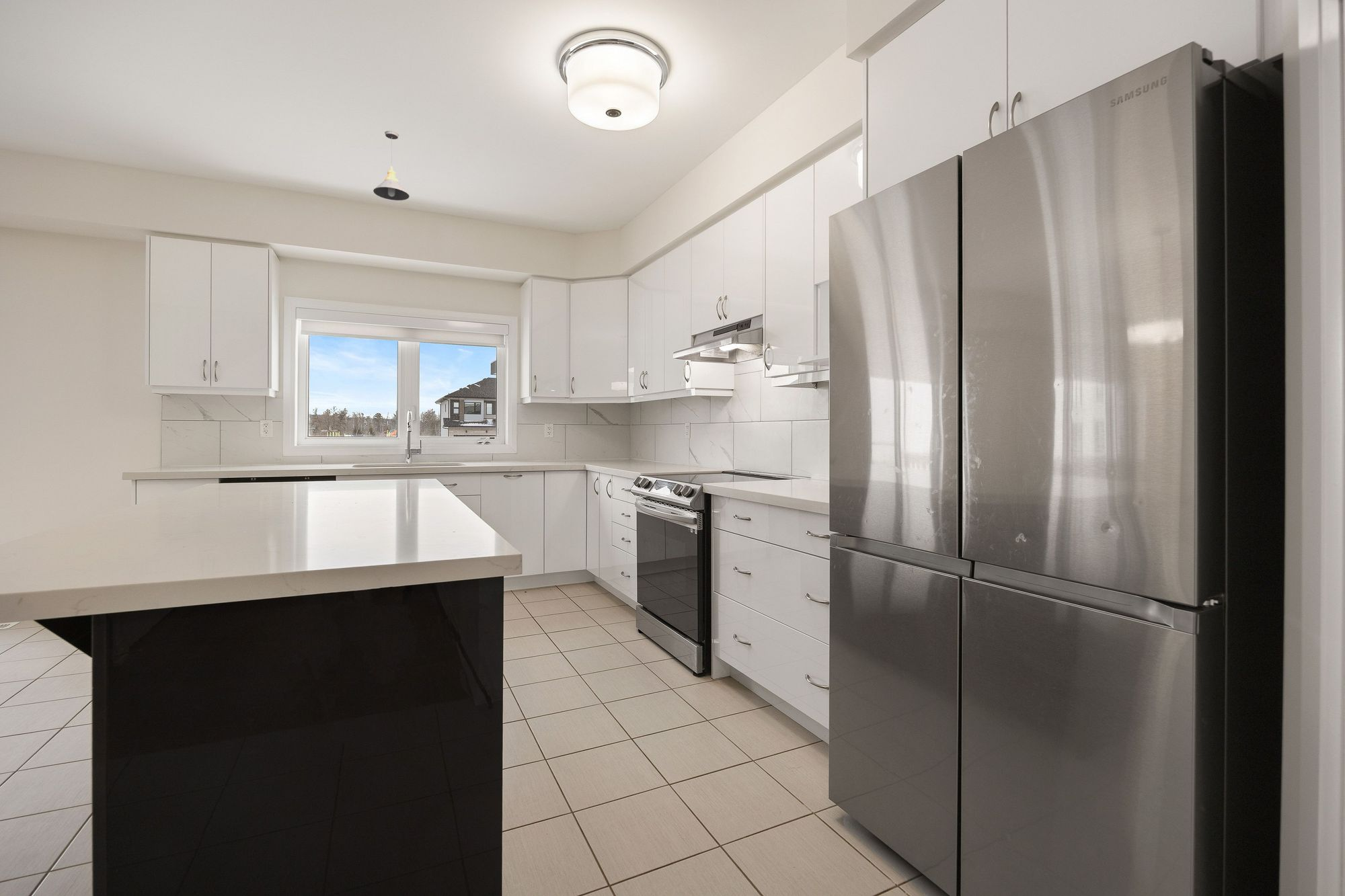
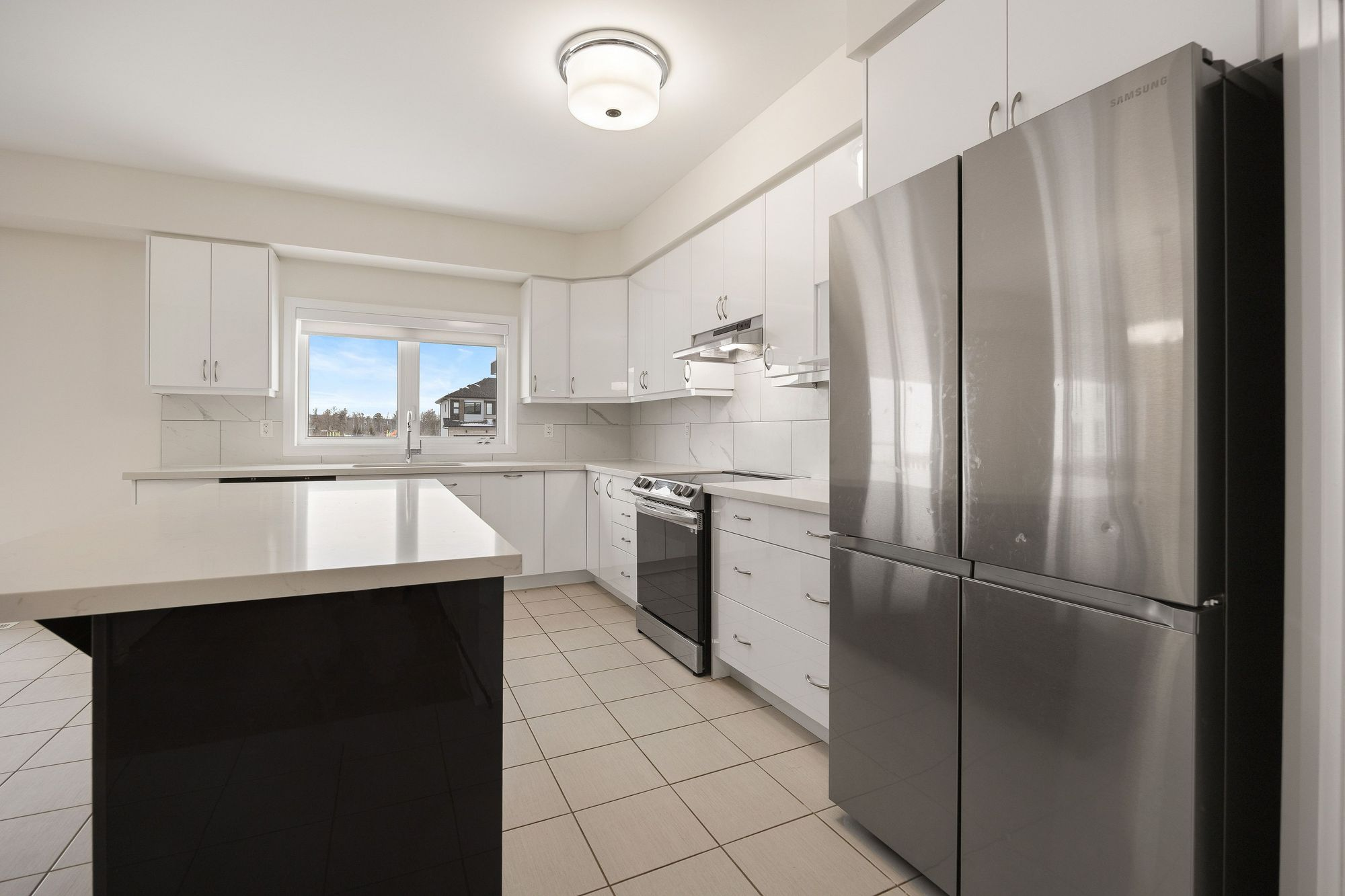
- pendant light [373,130,410,201]
